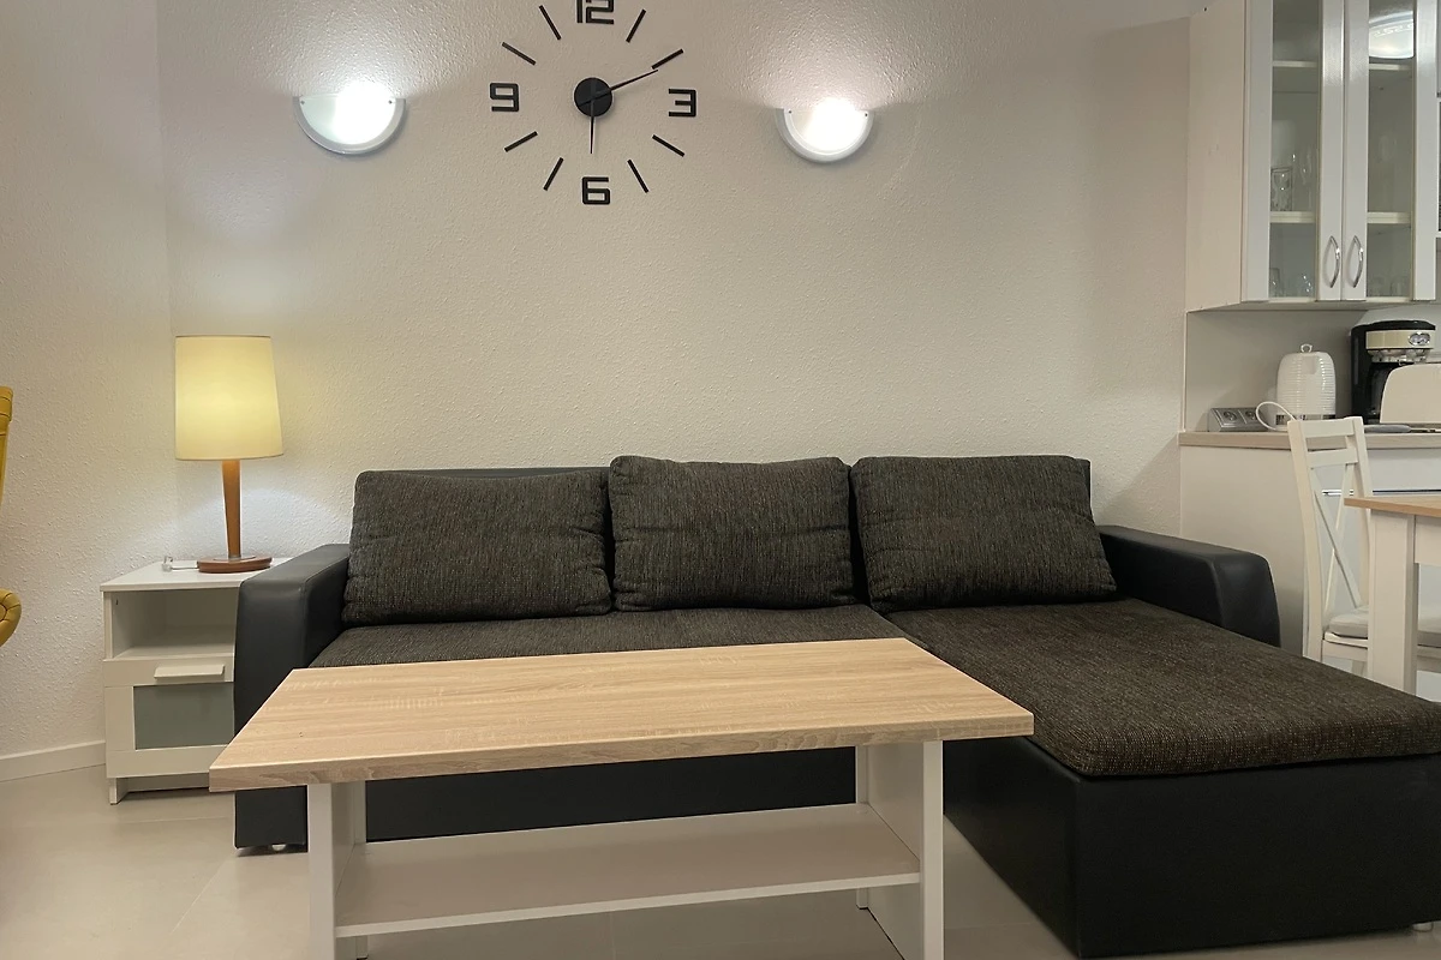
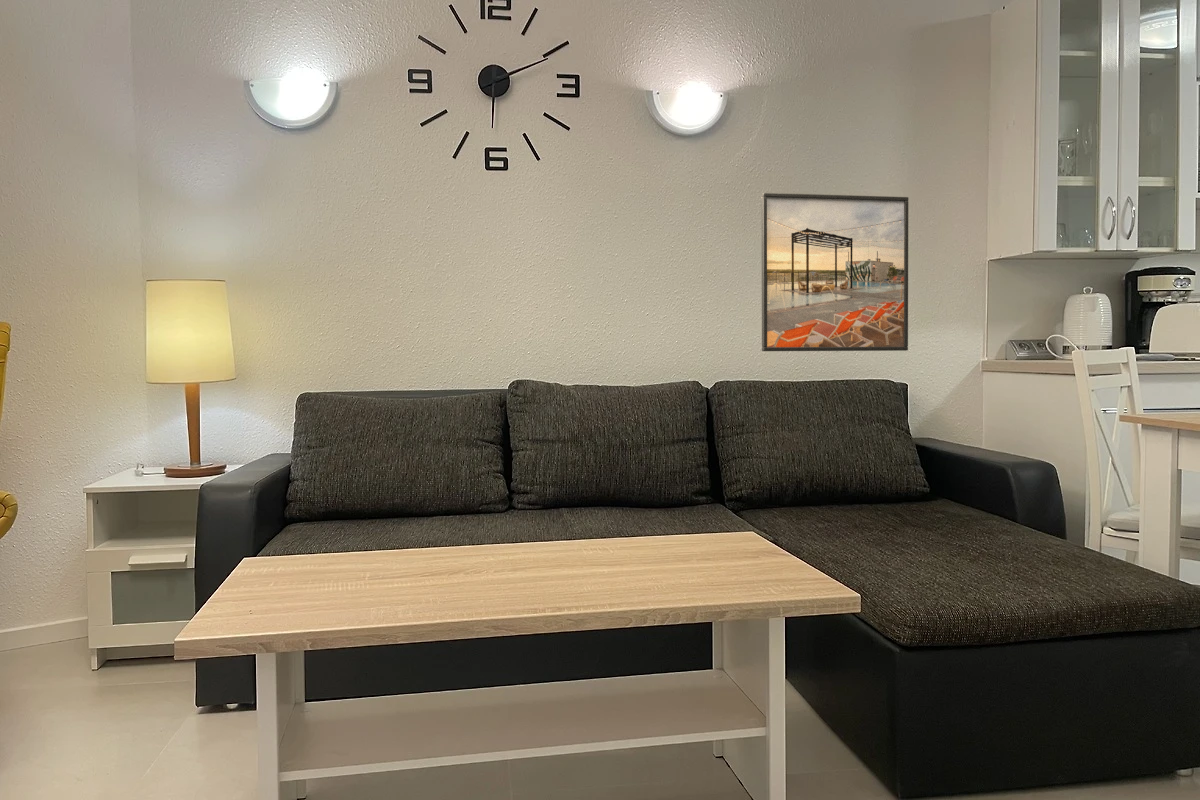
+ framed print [760,192,909,352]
